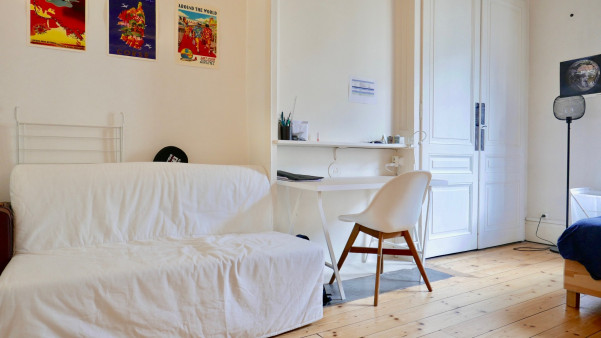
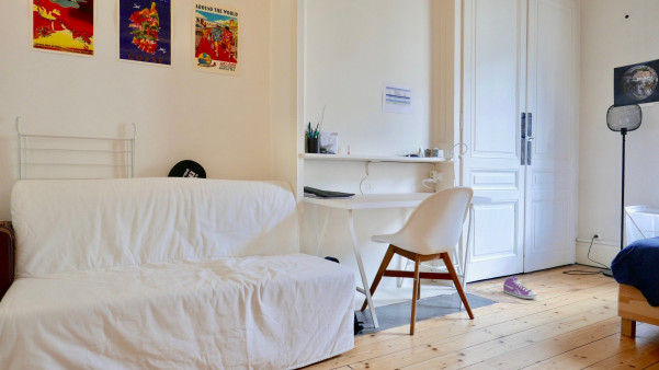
+ sneaker [502,275,538,300]
